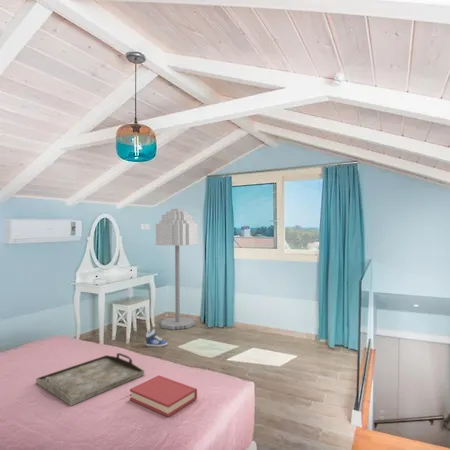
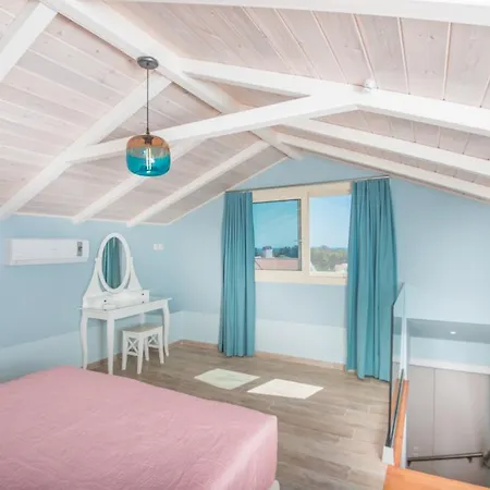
- hardback book [129,374,198,418]
- floor lamp [155,208,199,331]
- serving tray [35,352,145,407]
- sneaker [145,329,168,348]
